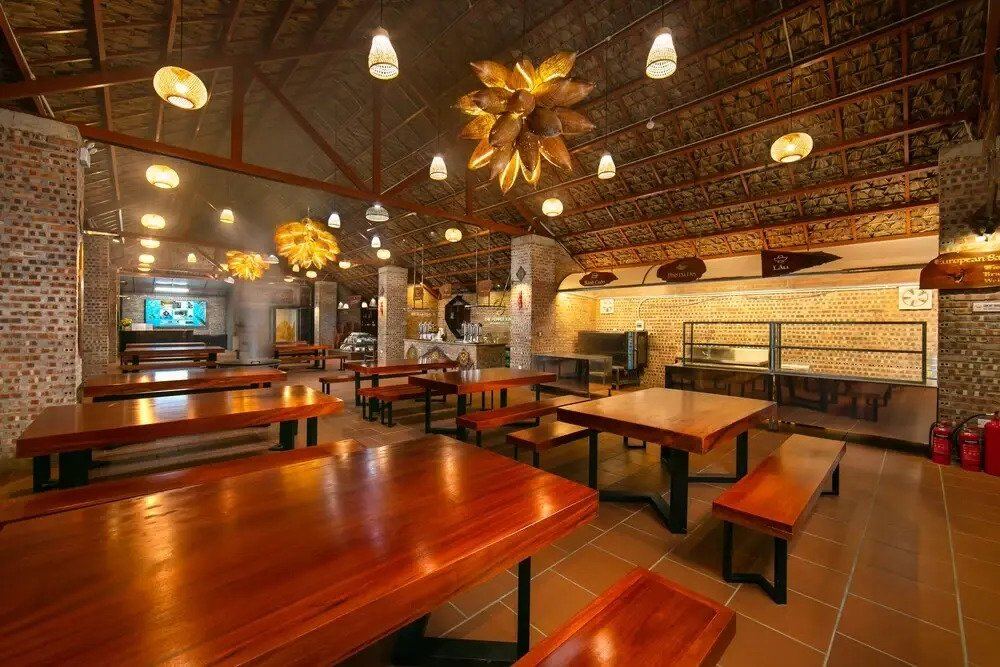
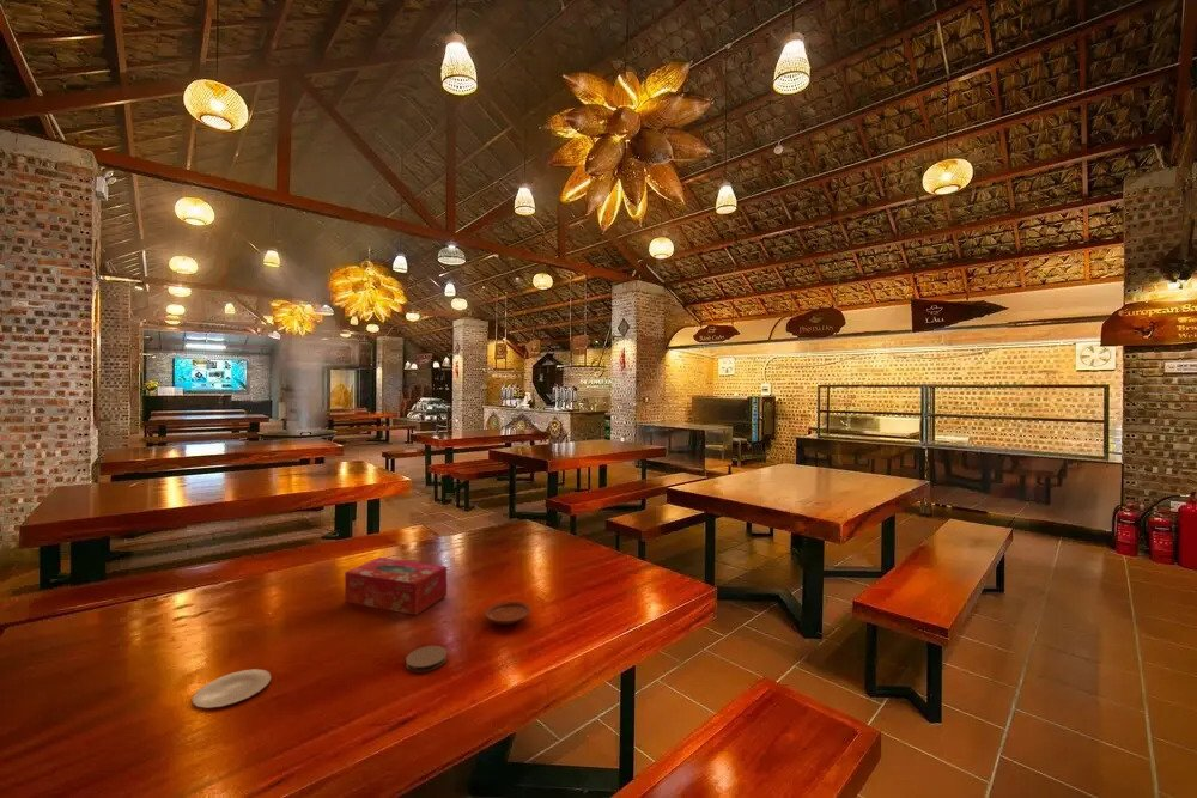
+ tissue box [344,556,448,616]
+ coaster [405,645,448,674]
+ plate [484,601,533,626]
+ plate [192,668,272,709]
